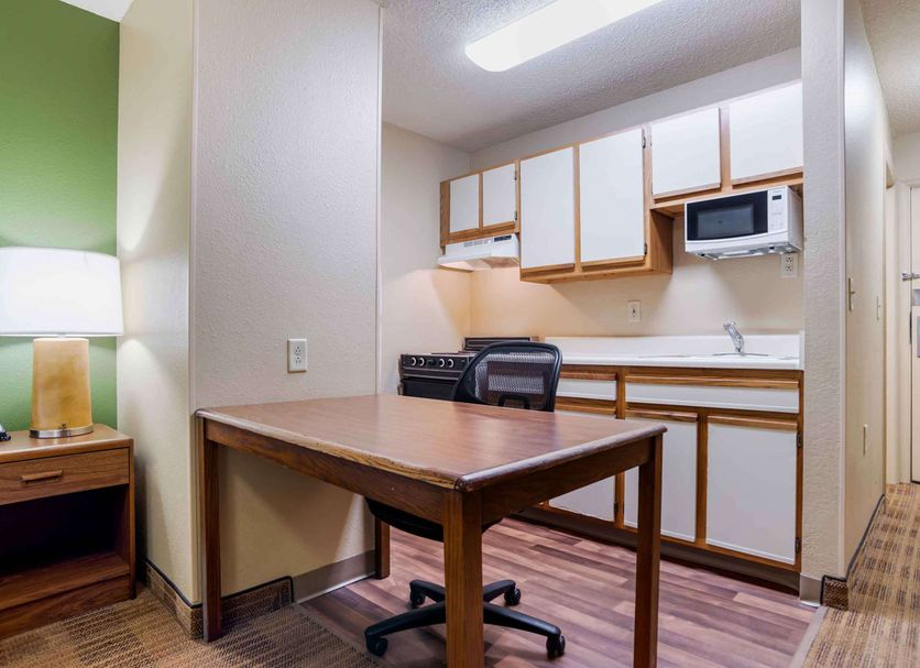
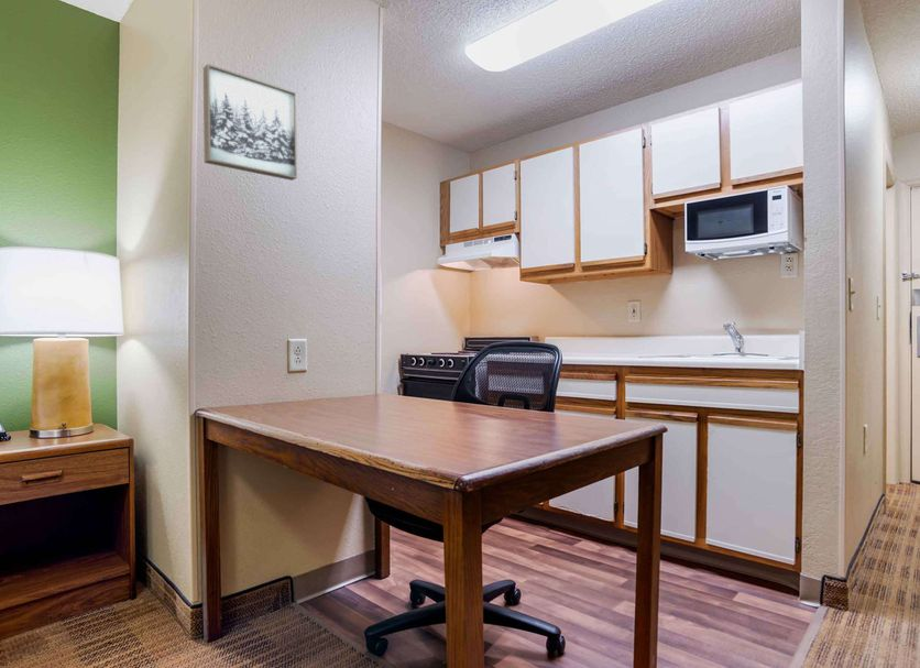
+ wall art [202,63,298,182]
